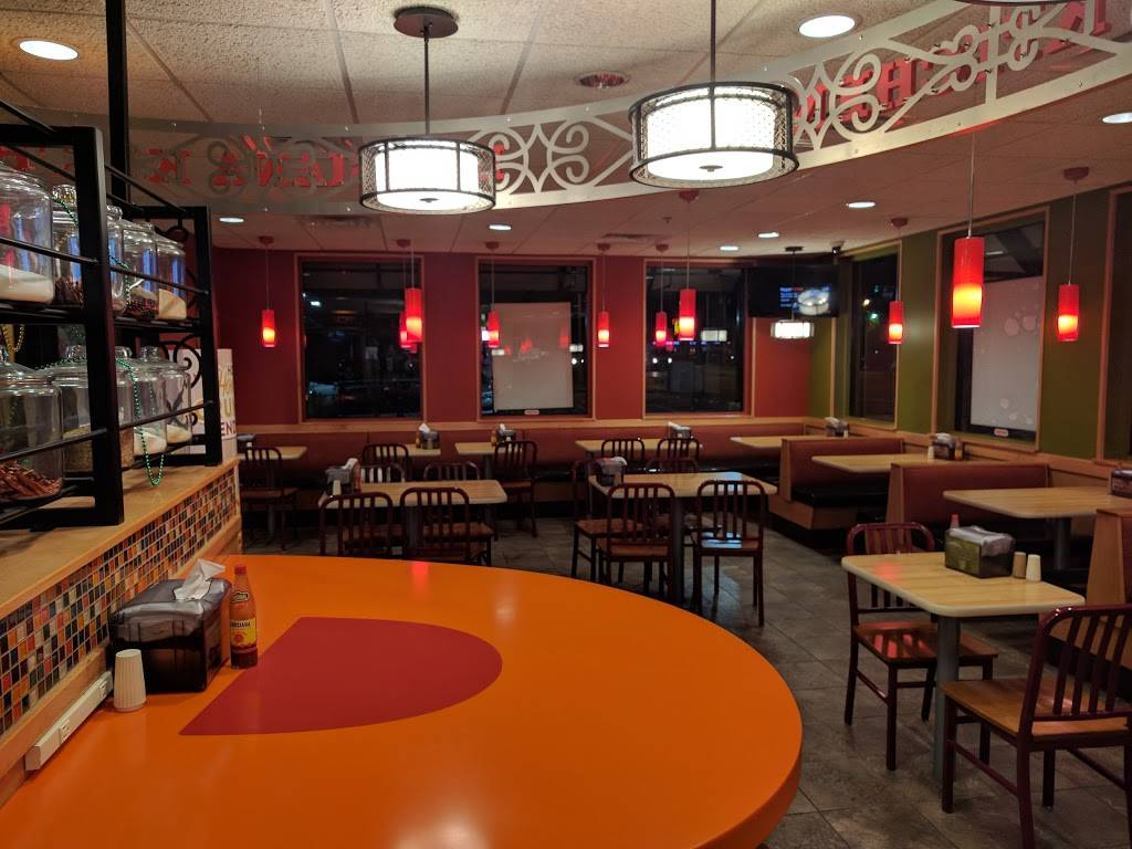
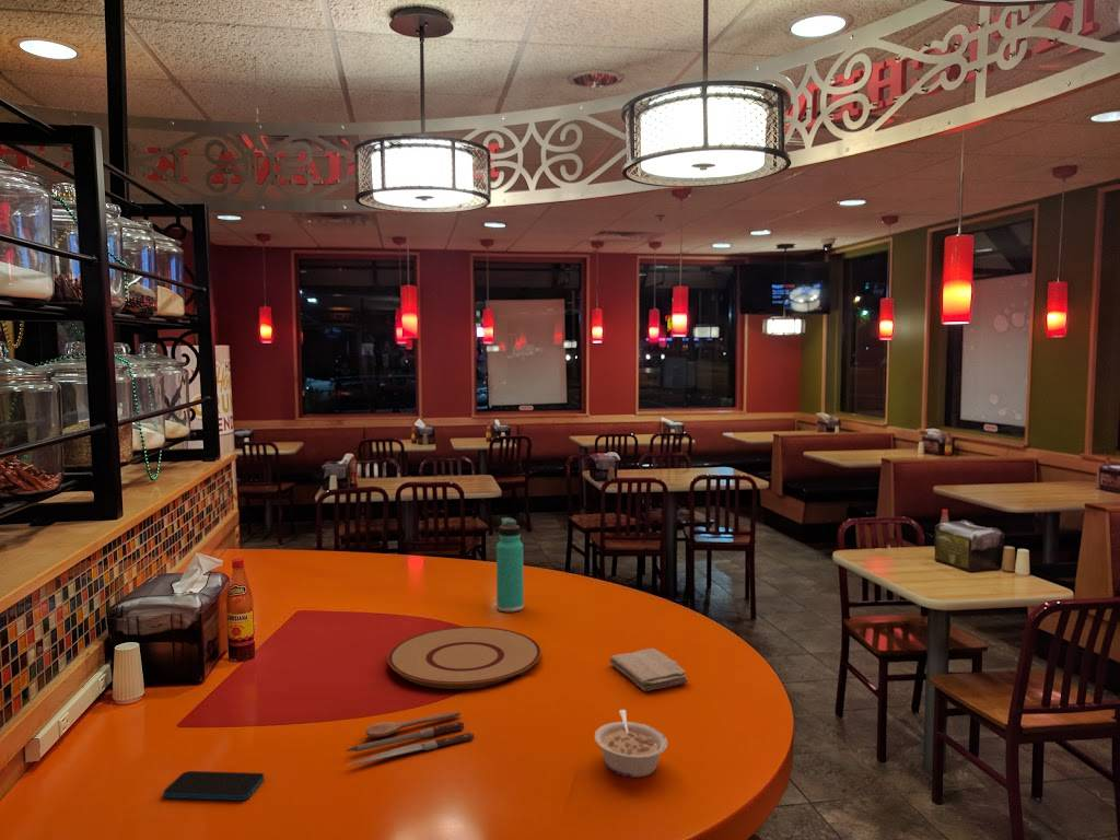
+ smartphone [163,770,265,802]
+ plate [386,626,542,690]
+ washcloth [608,648,689,692]
+ spoon [345,710,475,767]
+ legume [593,709,668,779]
+ thermos bottle [495,516,525,612]
